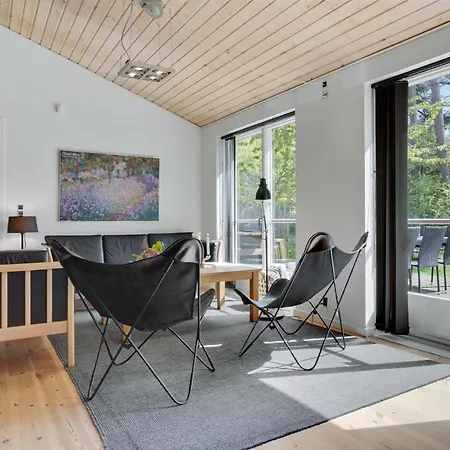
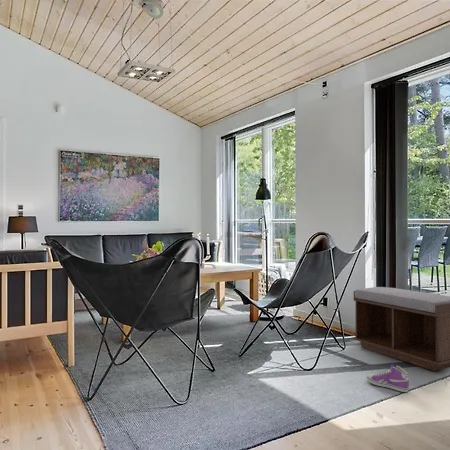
+ bench [353,286,450,372]
+ sneaker [366,363,410,393]
